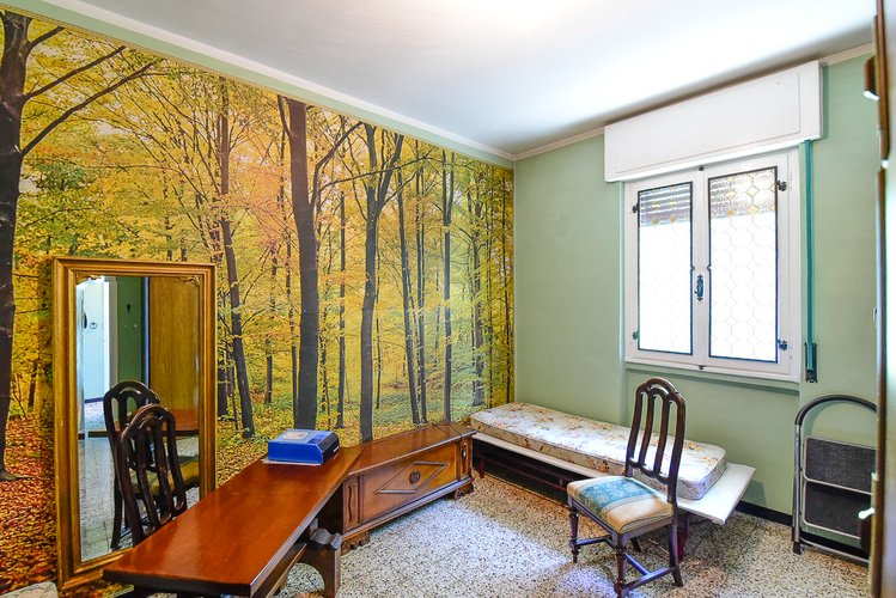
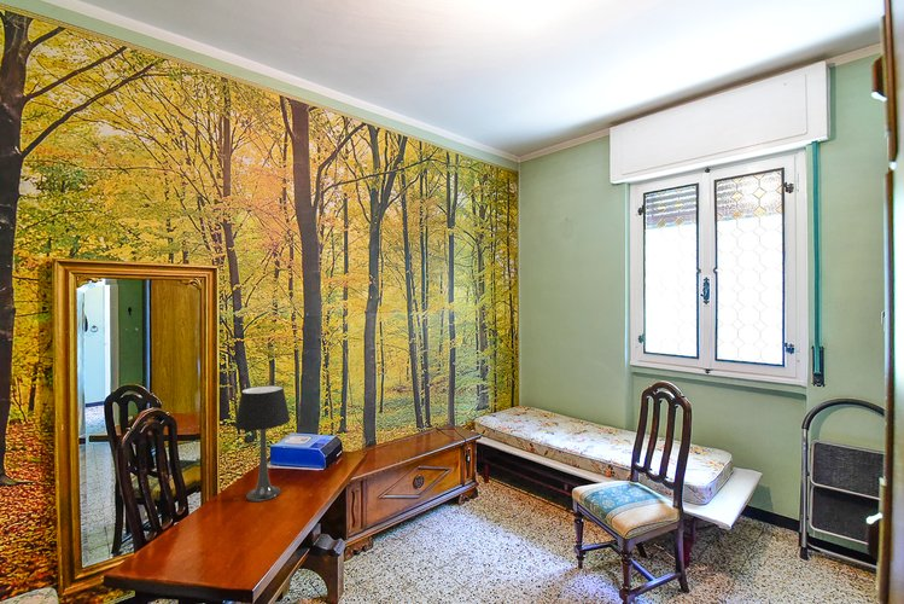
+ table lamp [233,384,291,503]
